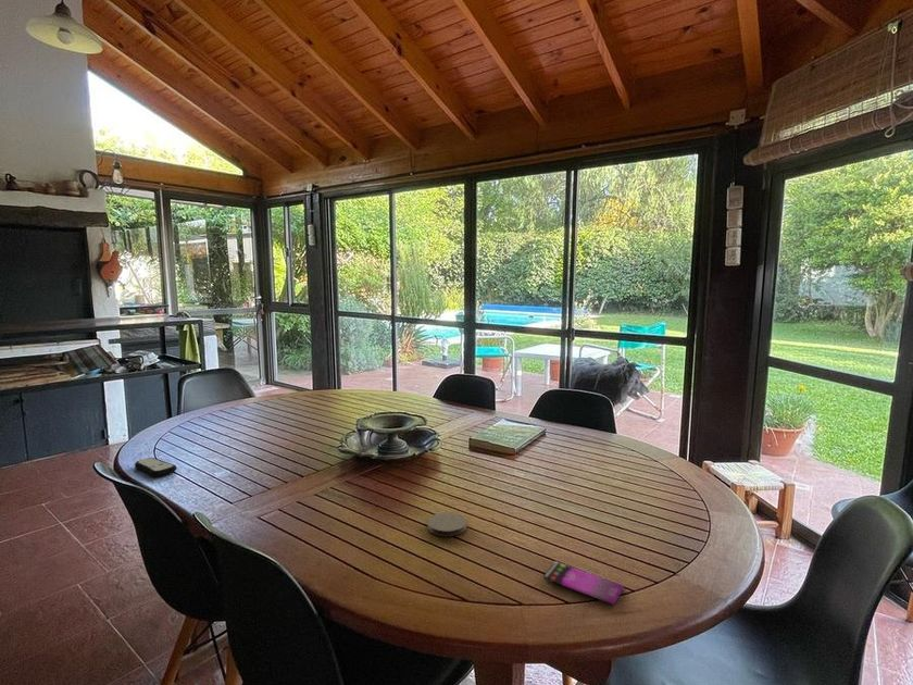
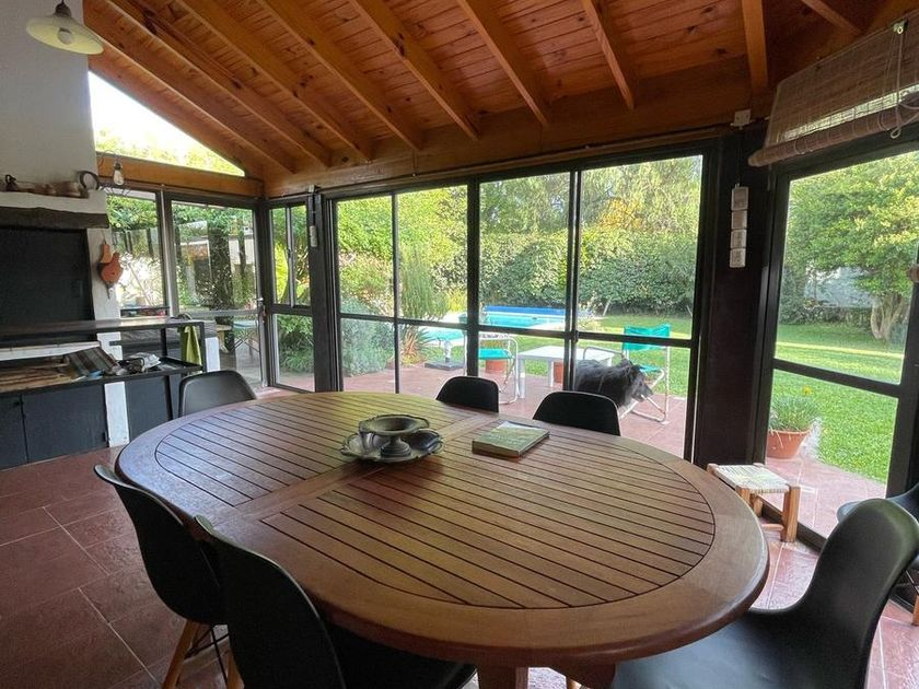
- smartphone [542,560,625,606]
- coaster [426,511,468,537]
- remote control [134,457,178,477]
